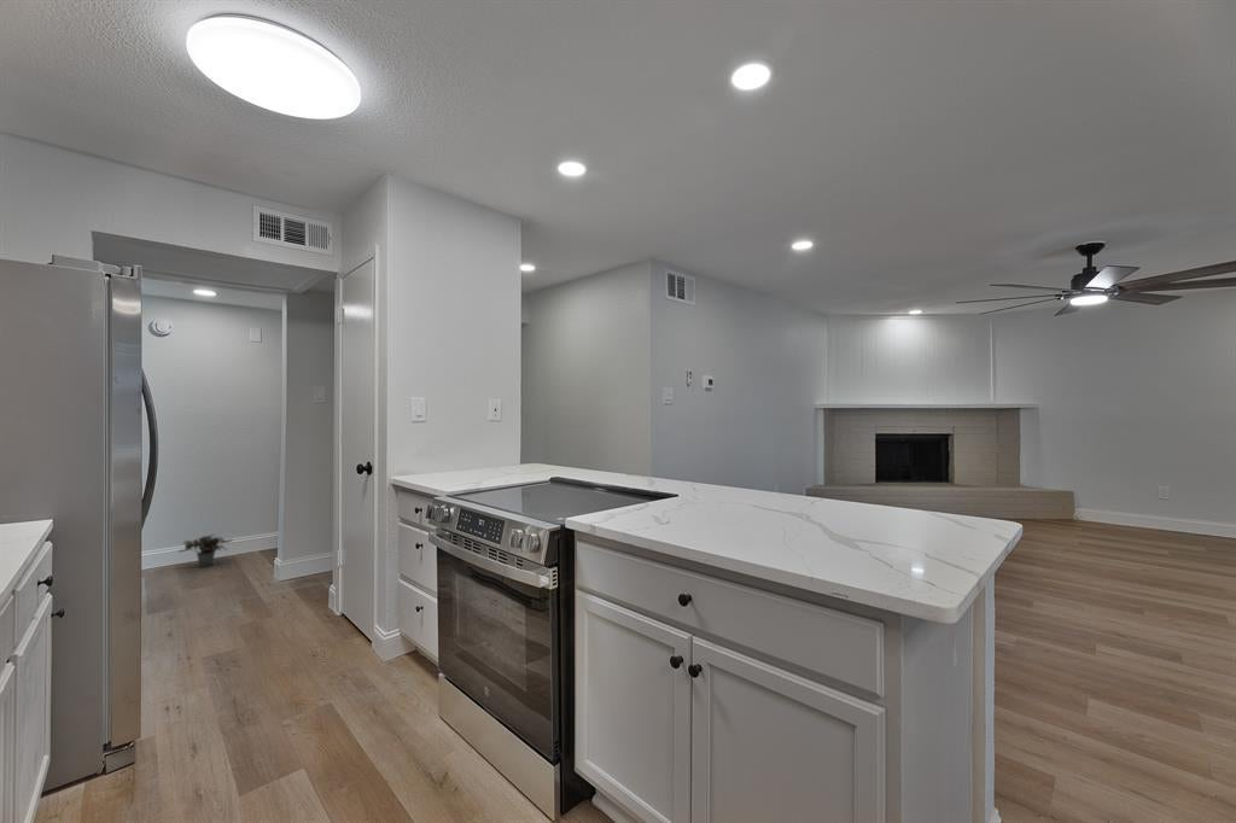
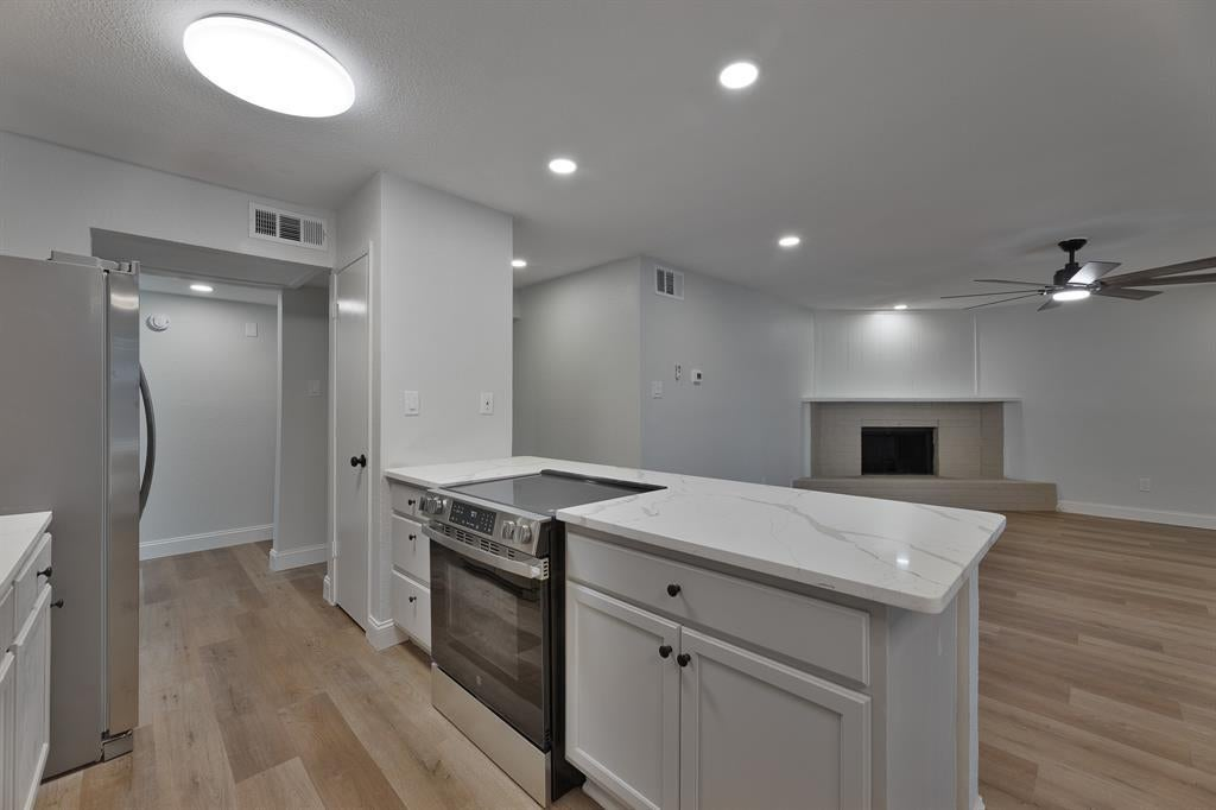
- potted plant [175,533,234,568]
